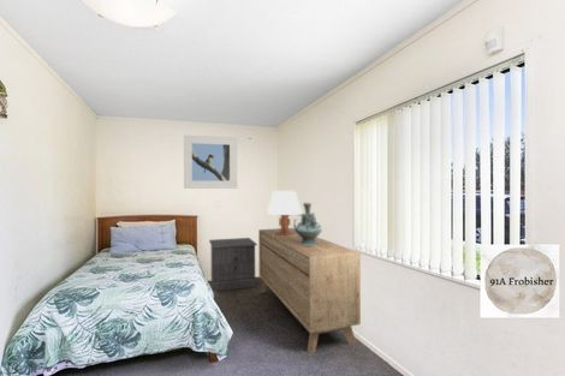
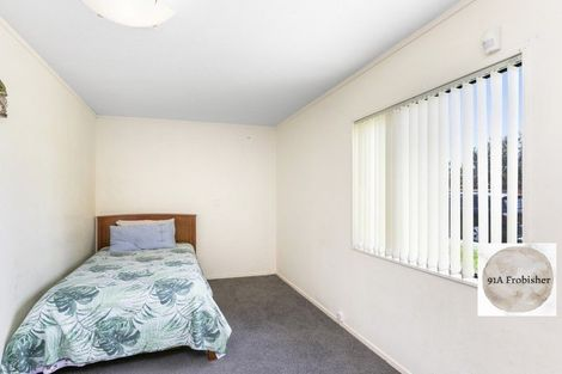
- sideboard [257,227,362,356]
- decorative urn [292,201,323,245]
- nightstand [208,237,258,292]
- table lamp [266,190,303,235]
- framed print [183,135,238,190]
